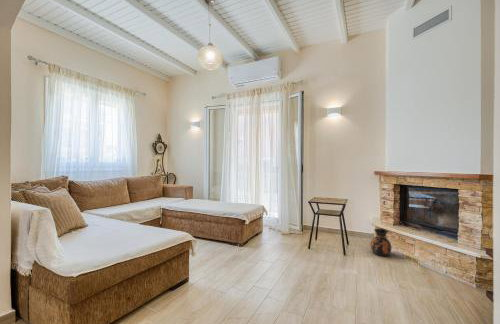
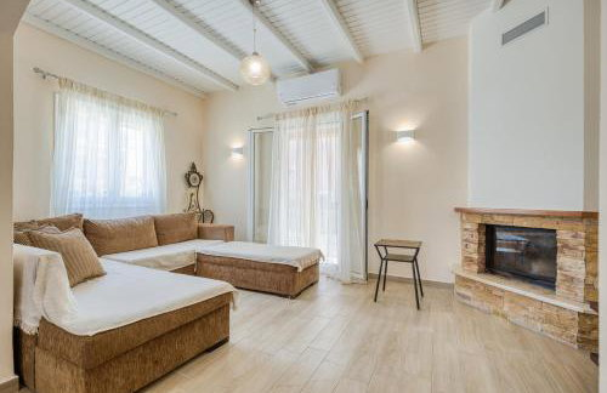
- ceramic jug [370,227,392,257]
